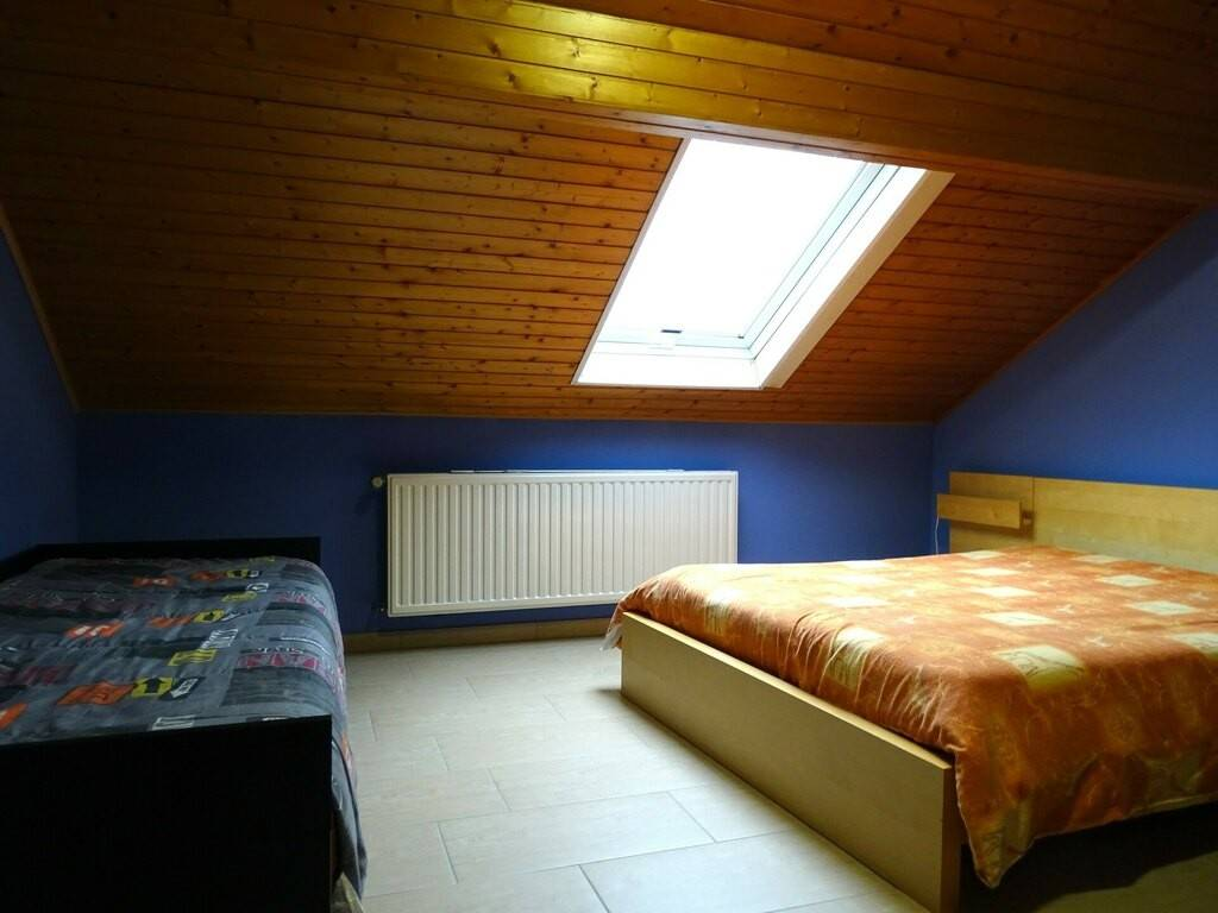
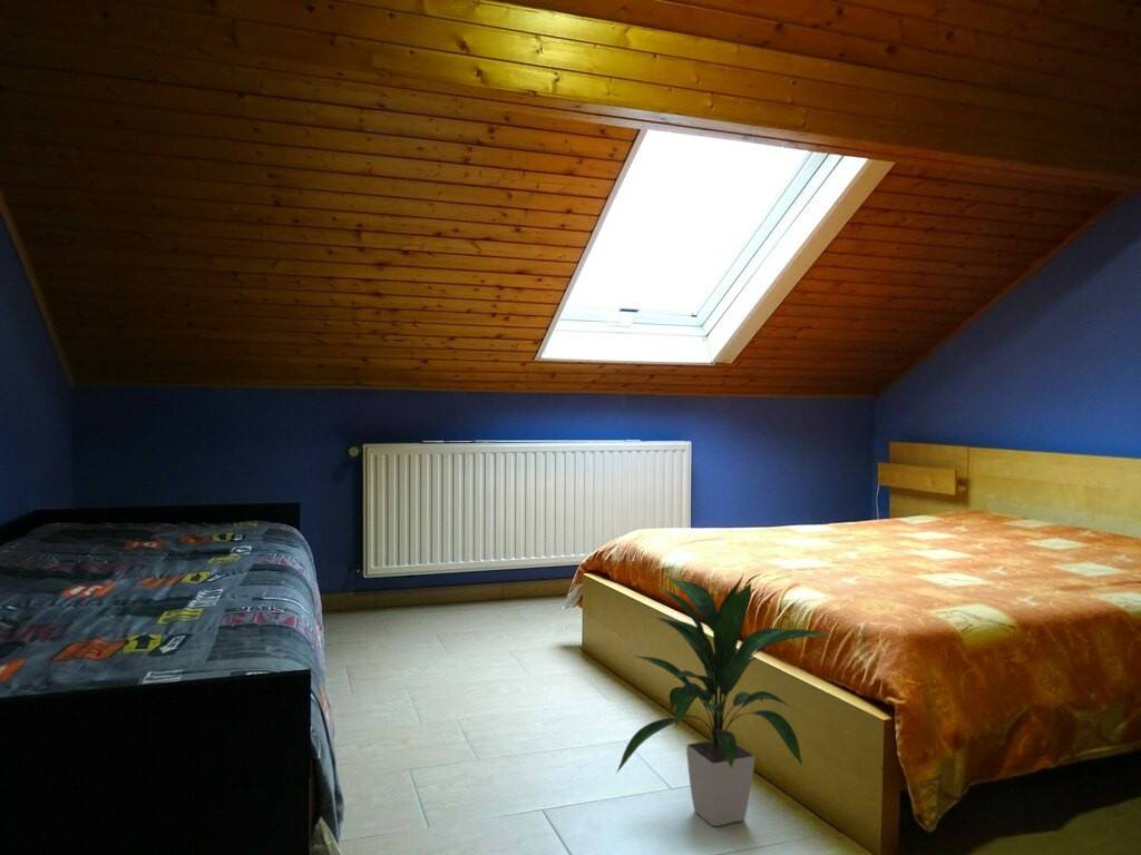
+ indoor plant [615,574,829,827]
